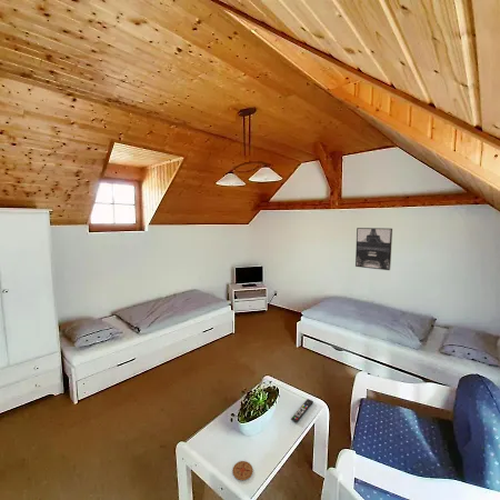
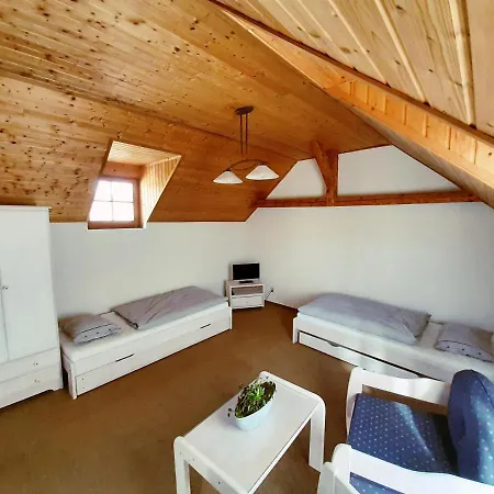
- coaster [232,460,253,481]
- remote control [290,398,314,423]
- wall art [354,227,393,271]
